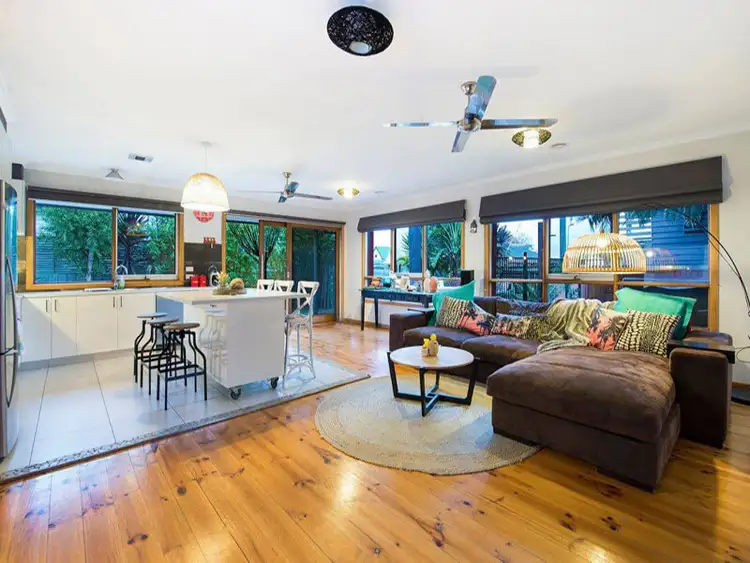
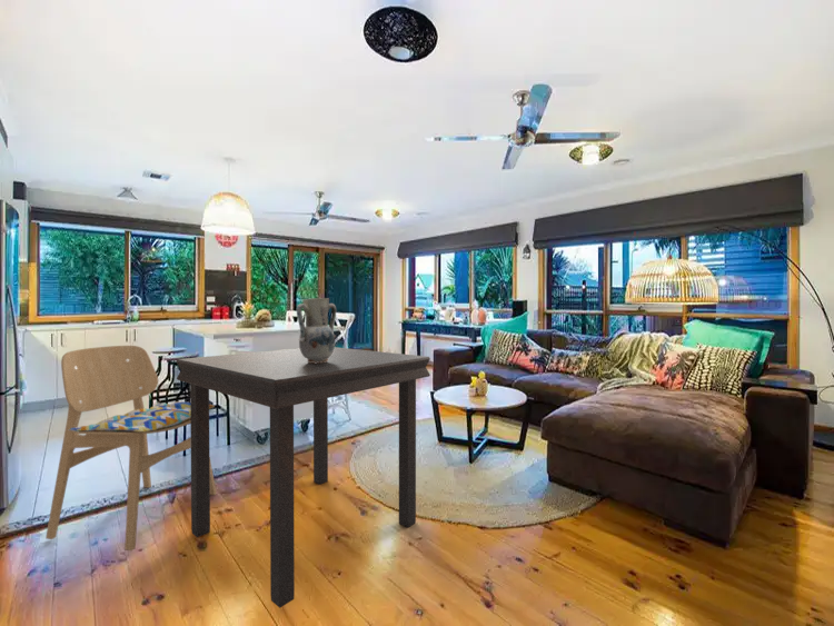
+ dining table [176,346,431,609]
+ vase [296,297,337,364]
+ dining chair [44,345,218,552]
